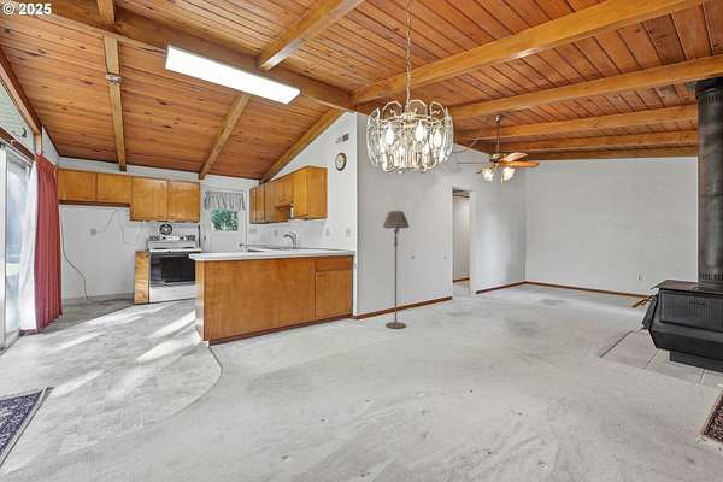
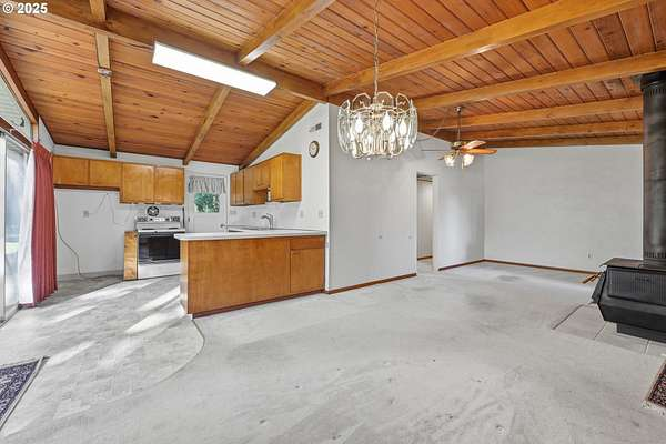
- floor lamp [382,210,410,330]
